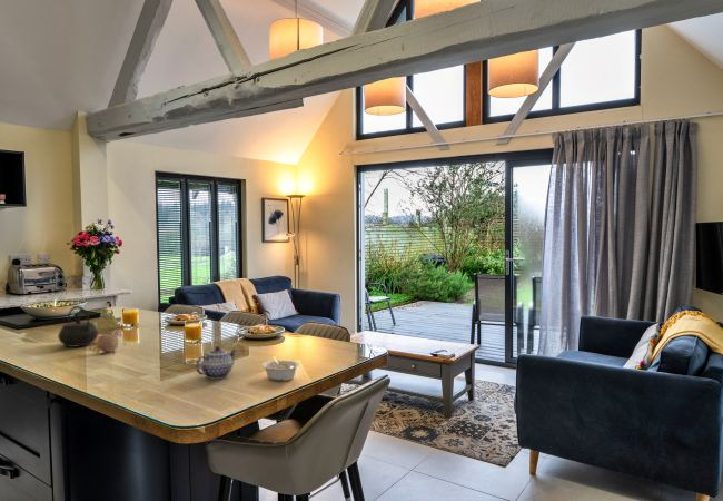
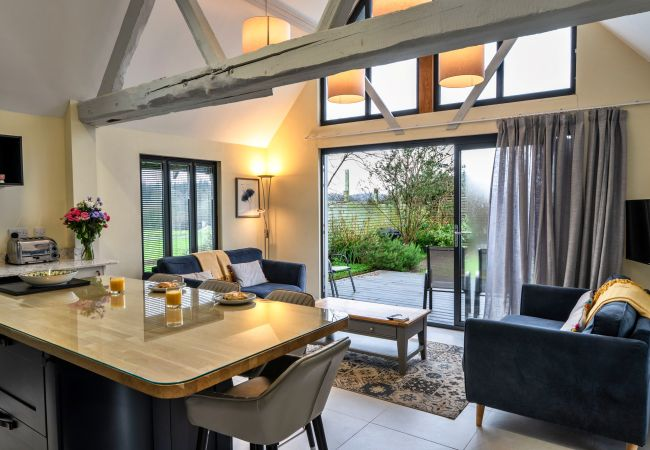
- kettle [57,305,99,348]
- legume [261,355,300,382]
- teapot [195,345,238,380]
- fruit [97,332,119,353]
